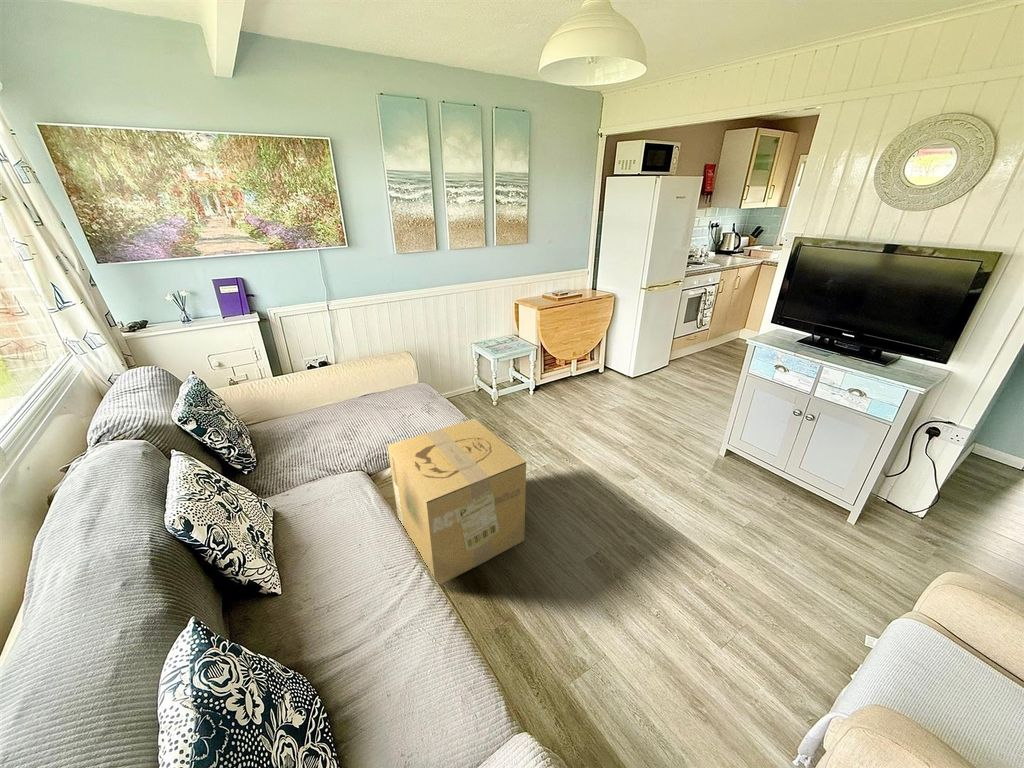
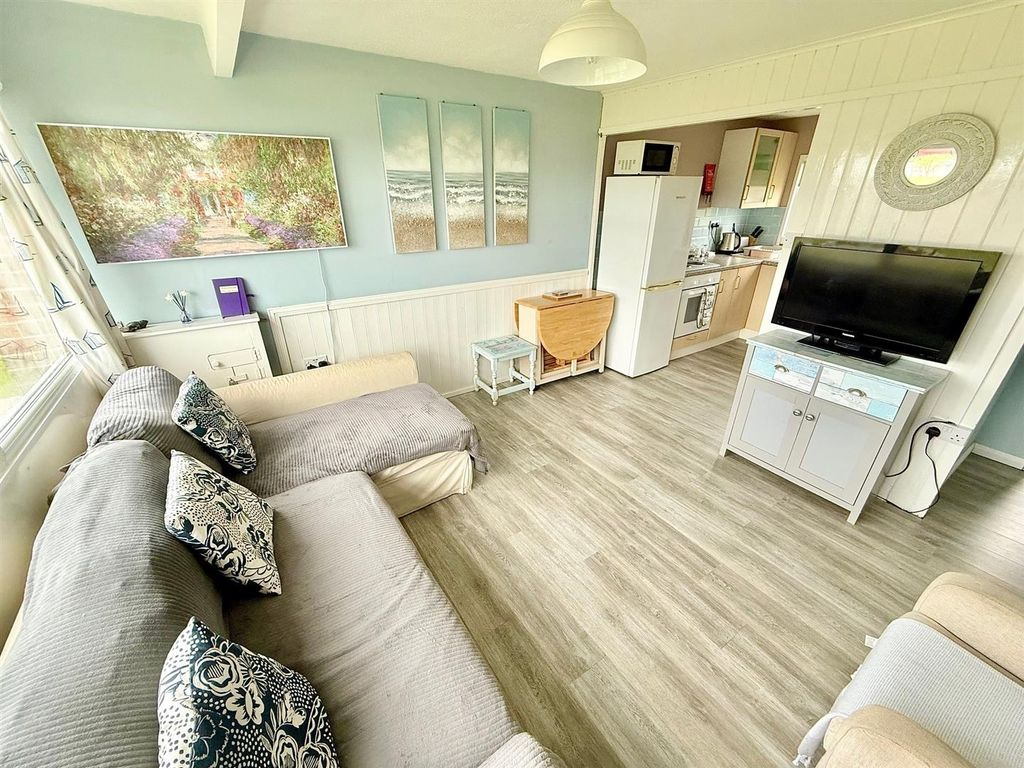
- cardboard box [386,418,527,586]
